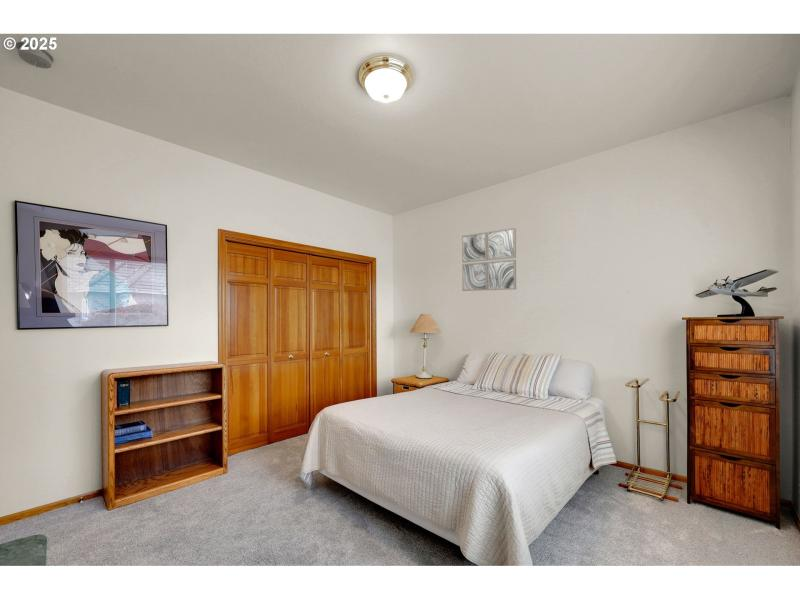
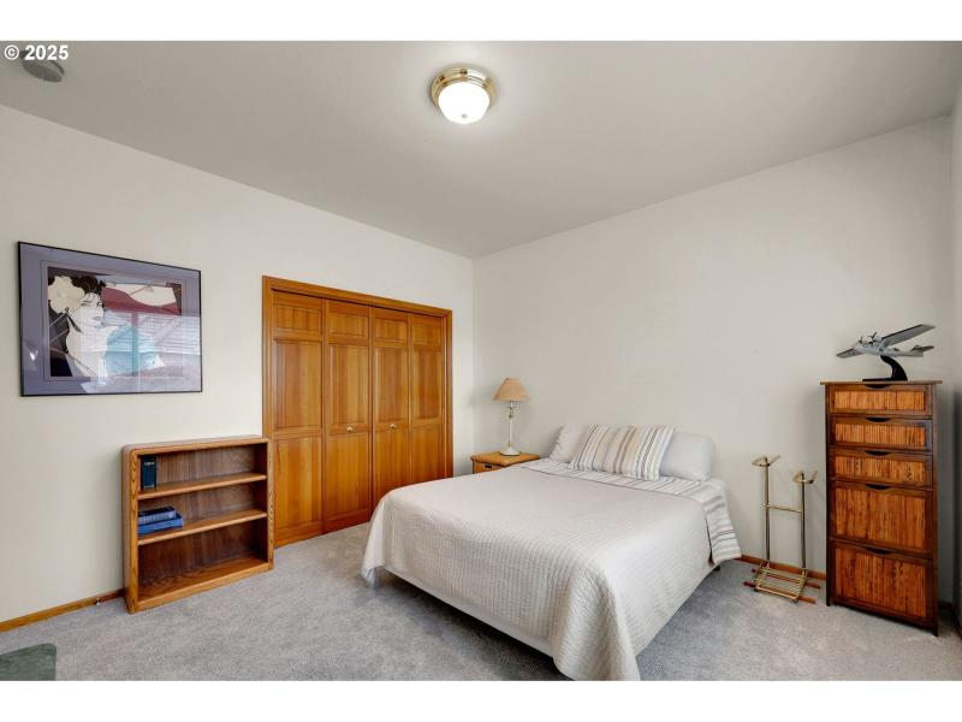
- wall art [461,227,517,292]
